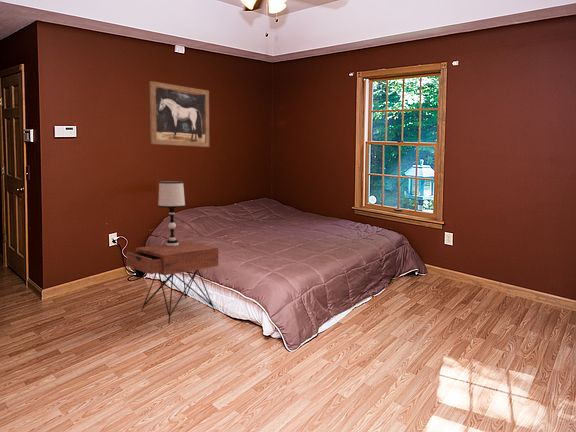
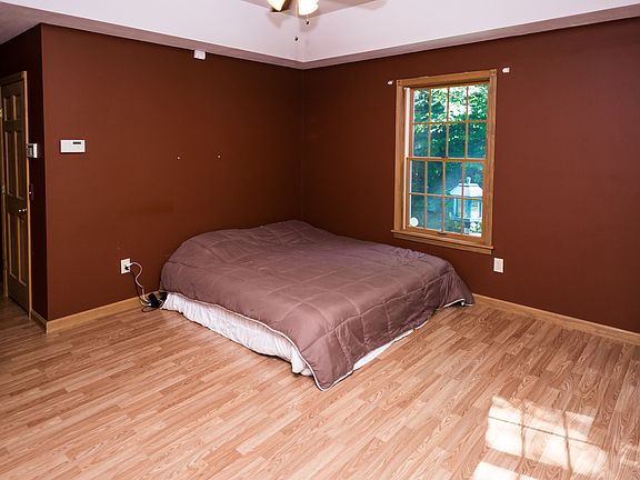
- wall art [148,80,210,148]
- nightstand [126,241,219,324]
- table lamp [157,180,186,246]
